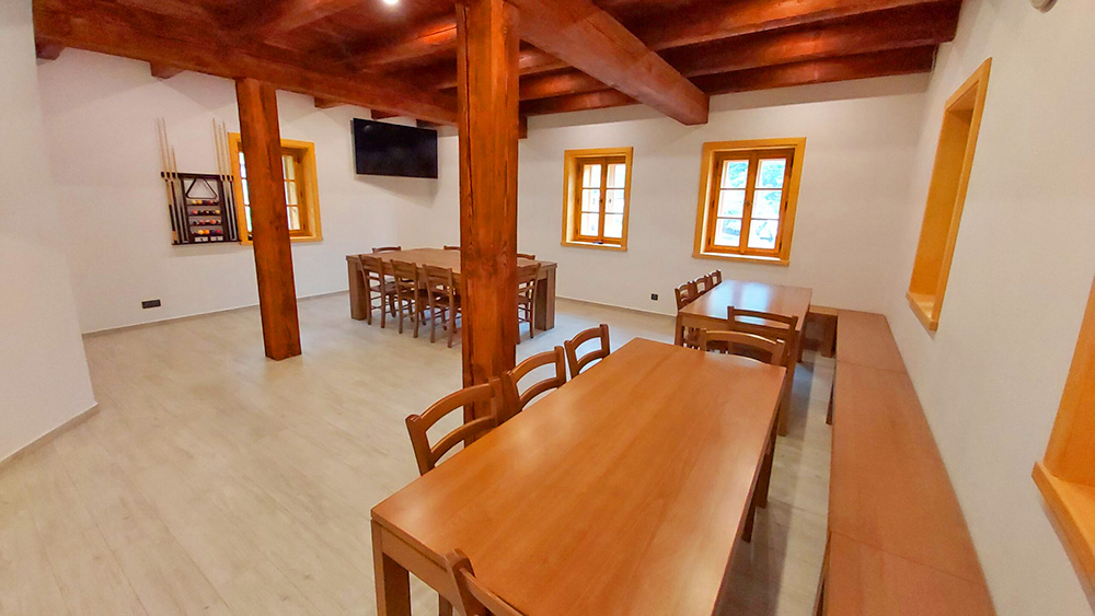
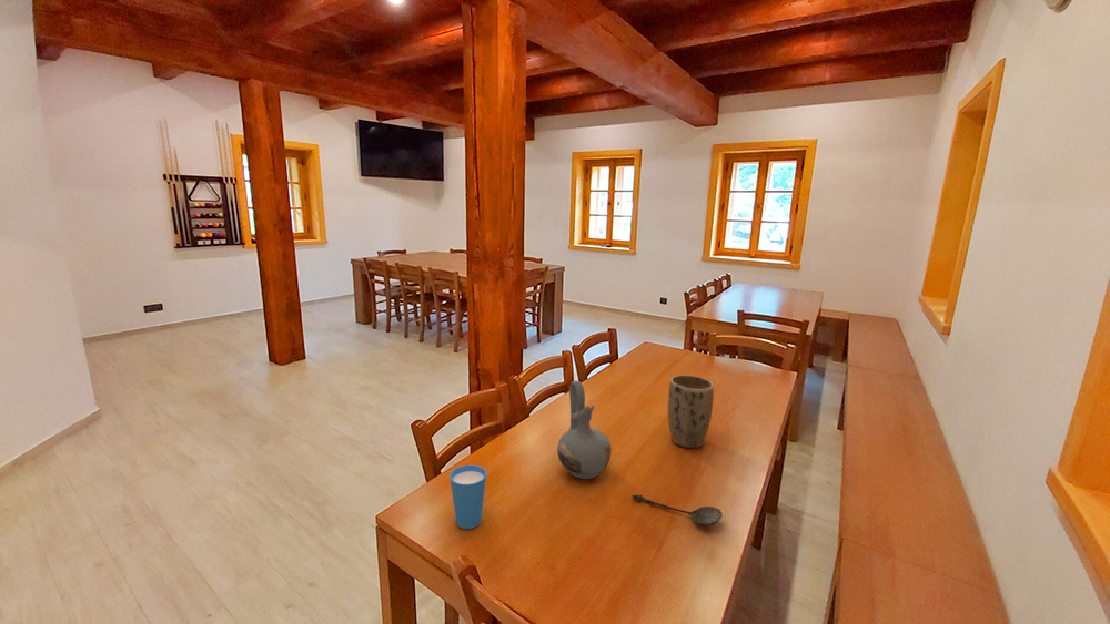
+ plant pot [667,374,715,449]
+ spoon [630,493,724,526]
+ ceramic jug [556,380,613,480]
+ cup [448,464,487,530]
